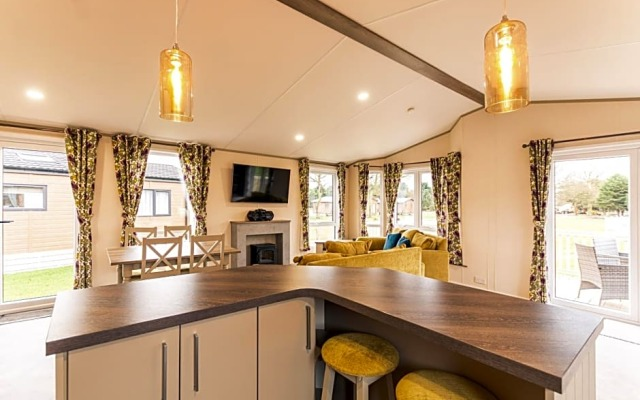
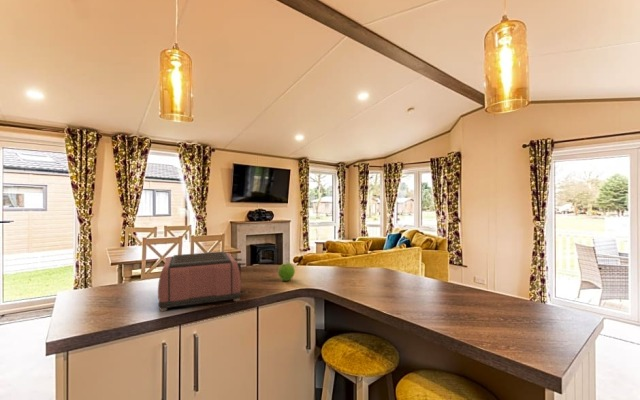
+ toaster [157,251,247,312]
+ fruit [277,262,296,282]
